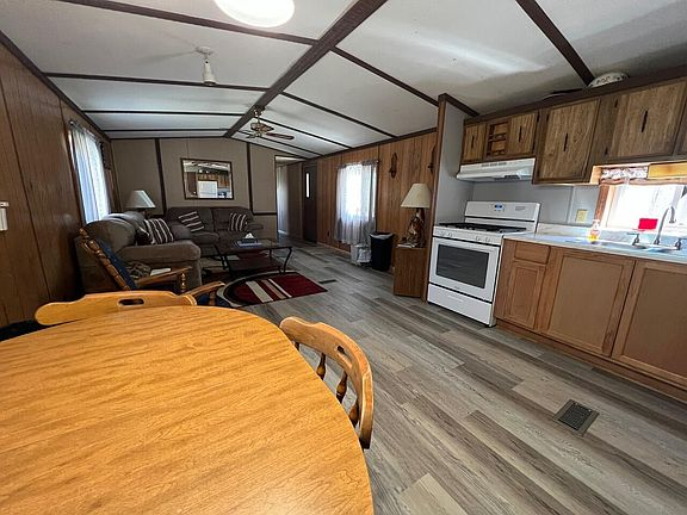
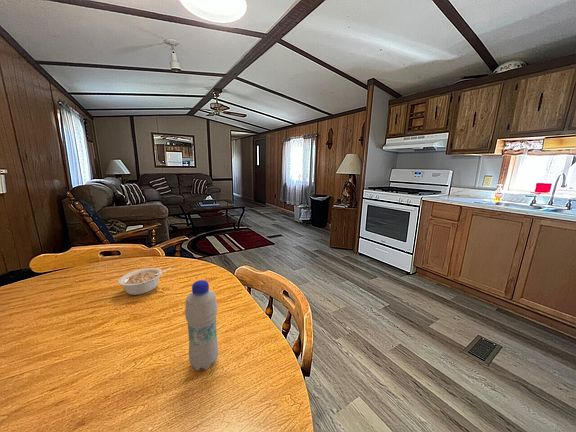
+ bottle [184,279,219,372]
+ legume [117,267,172,296]
